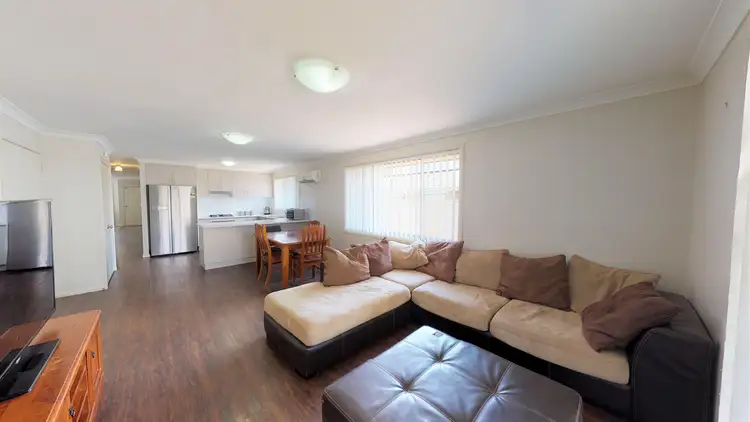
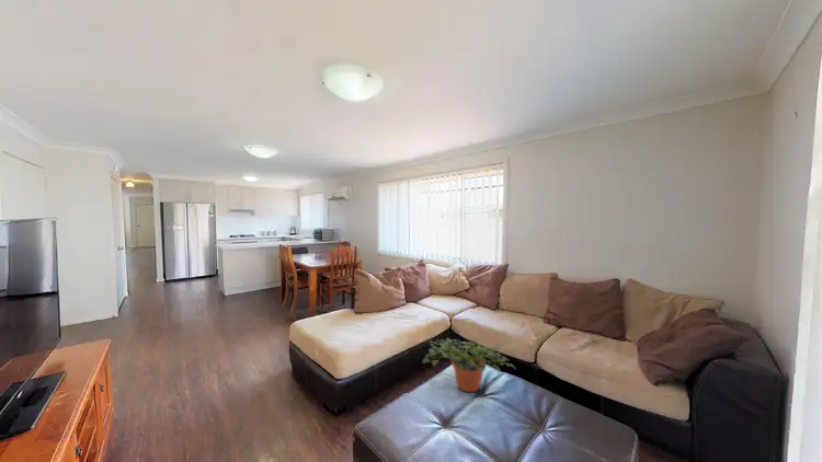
+ potted plant [421,337,516,393]
